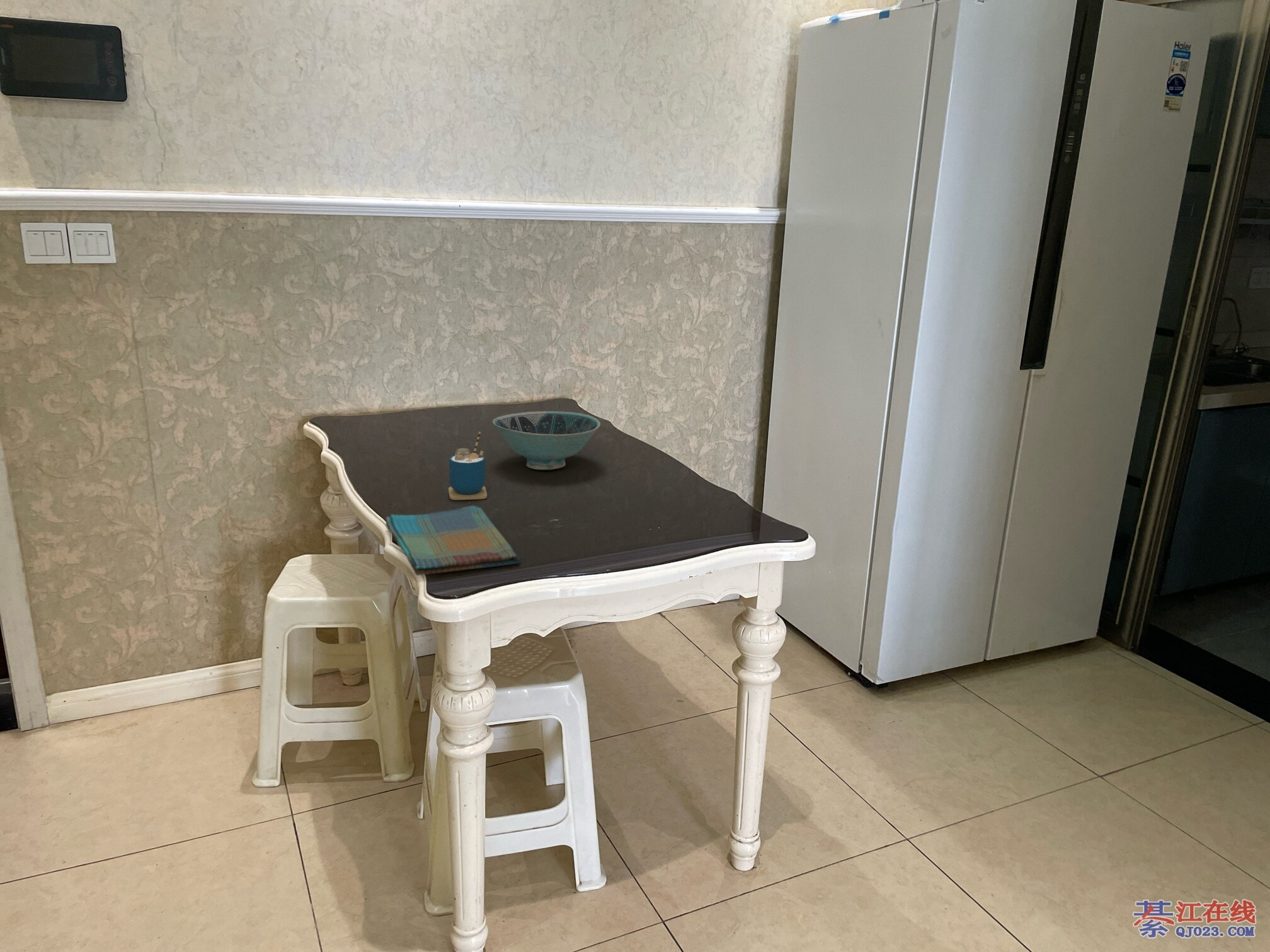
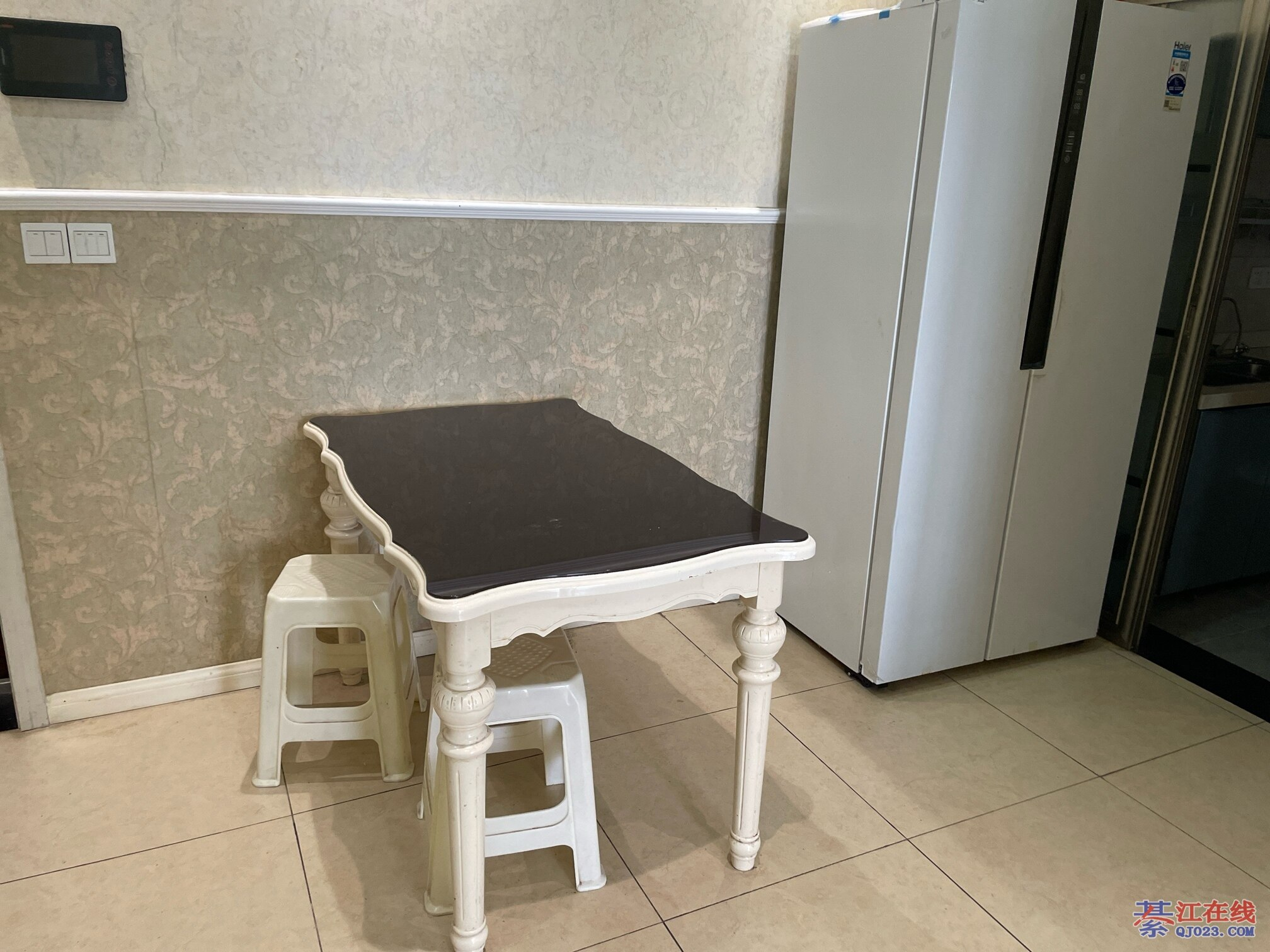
- dish towel [385,505,520,576]
- bowl [492,411,601,470]
- cup [448,431,488,501]
